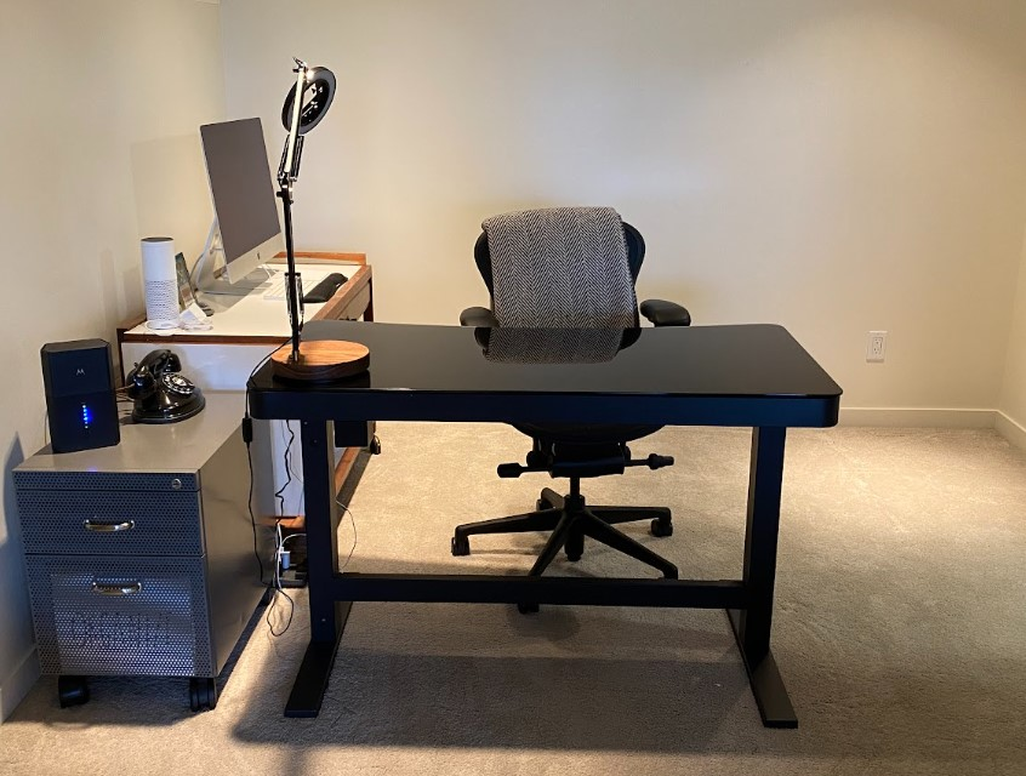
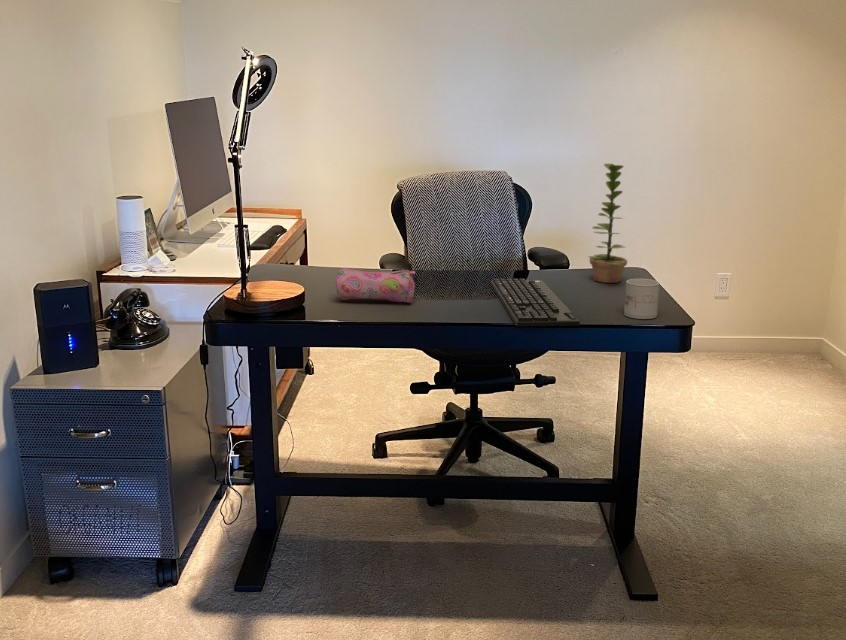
+ keyboard [490,278,581,327]
+ plant [587,163,628,284]
+ mug [623,278,661,320]
+ pencil case [335,267,419,304]
